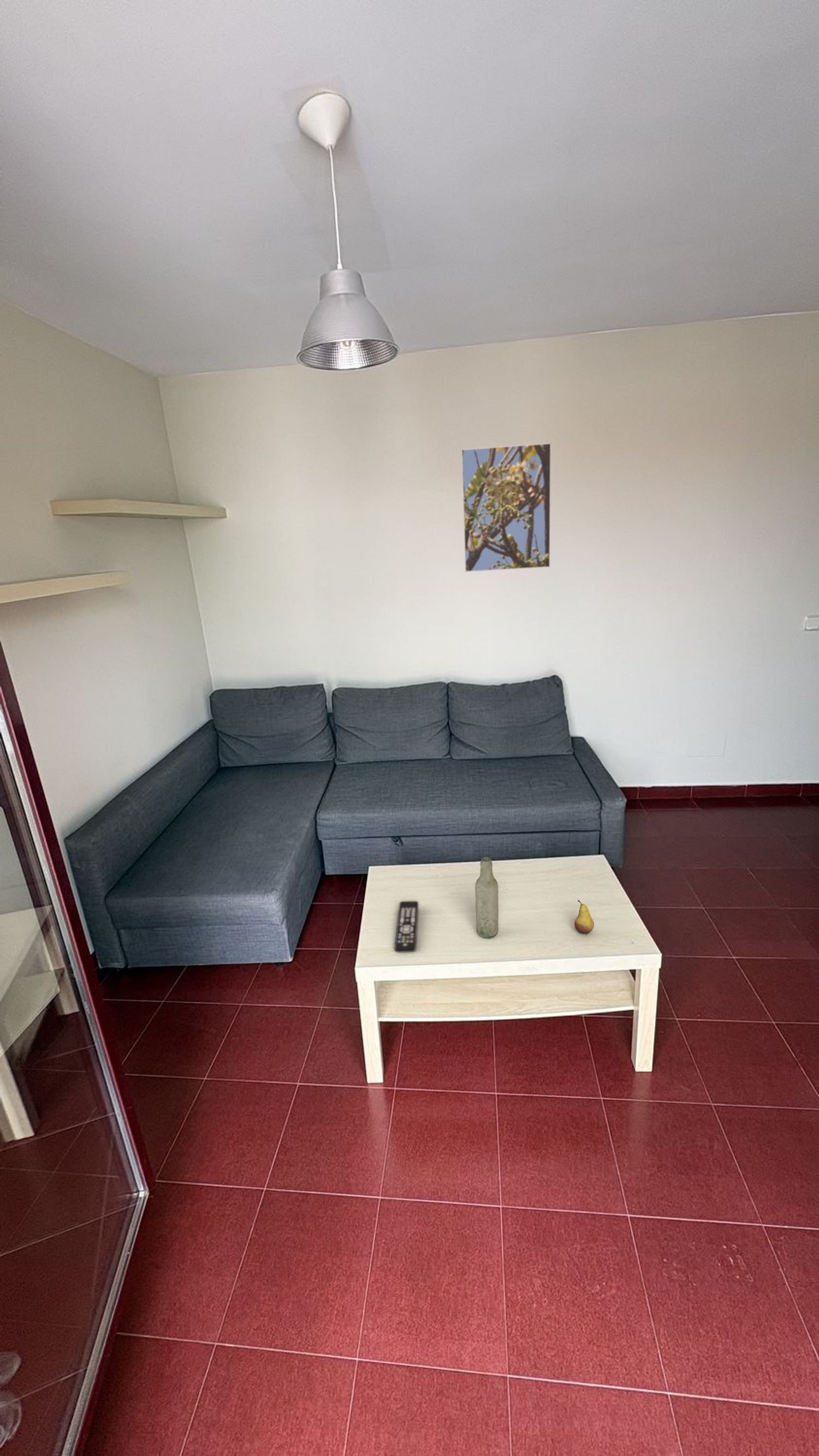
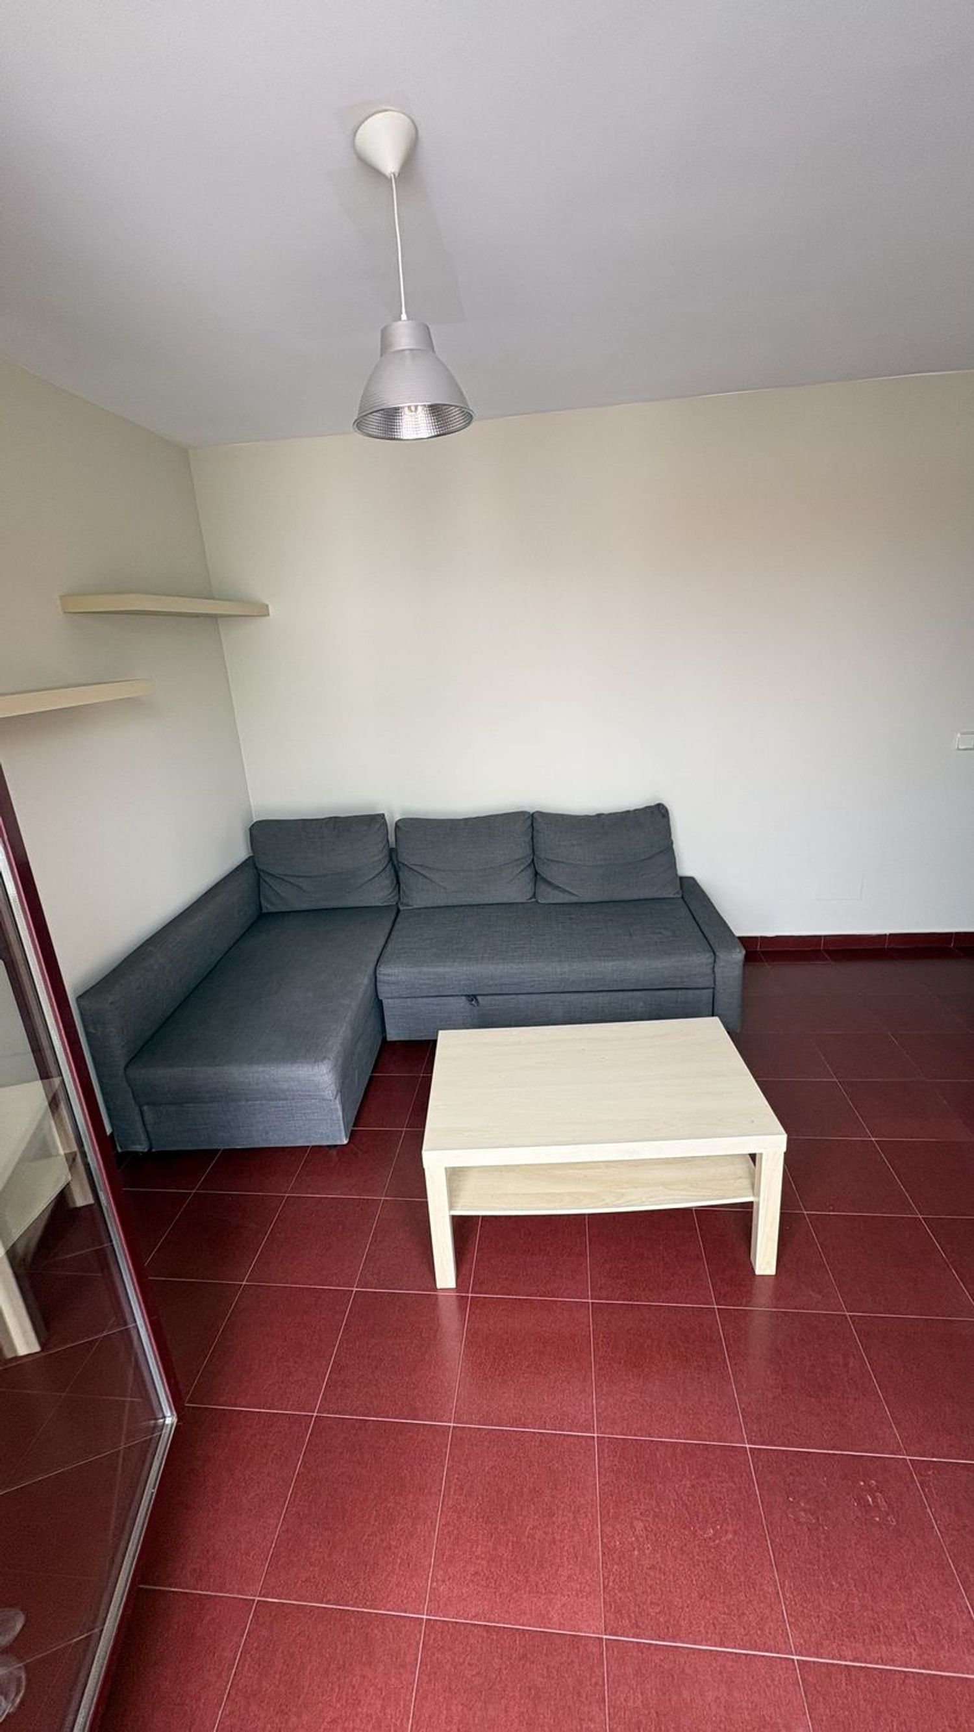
- remote control [394,901,419,953]
- bottle [474,856,499,939]
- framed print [461,442,552,572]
- fruit [574,899,595,934]
